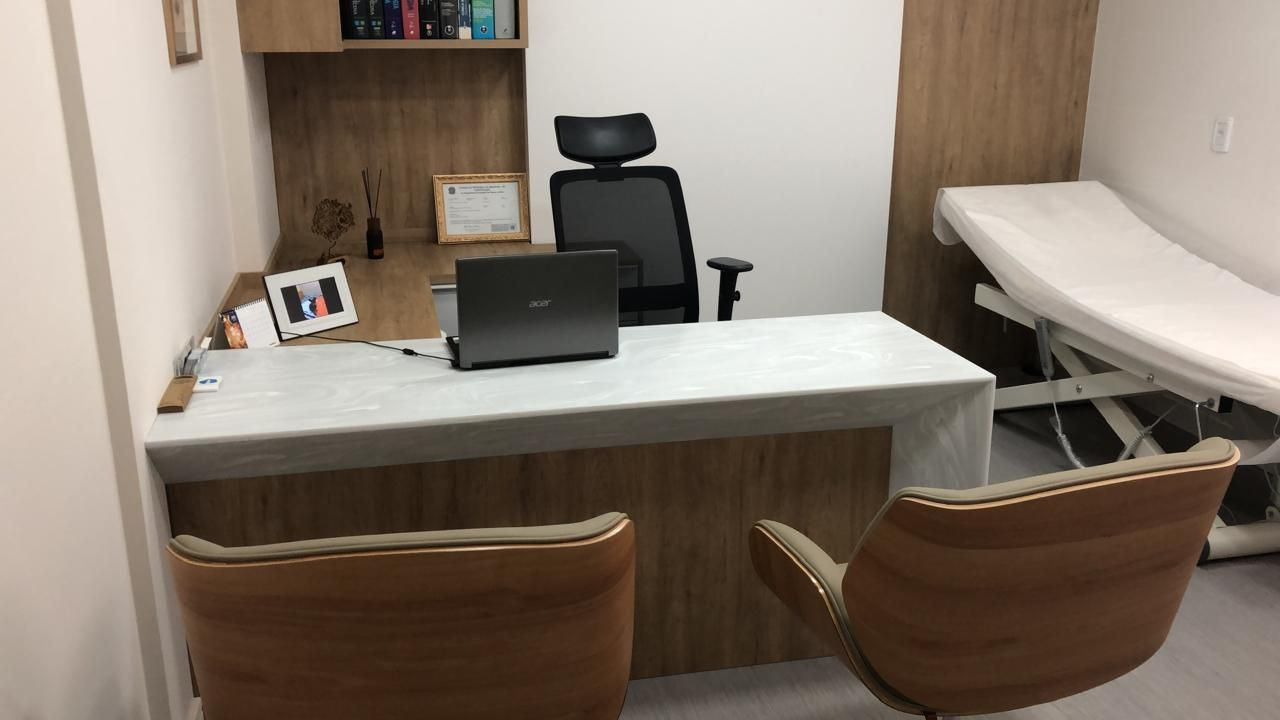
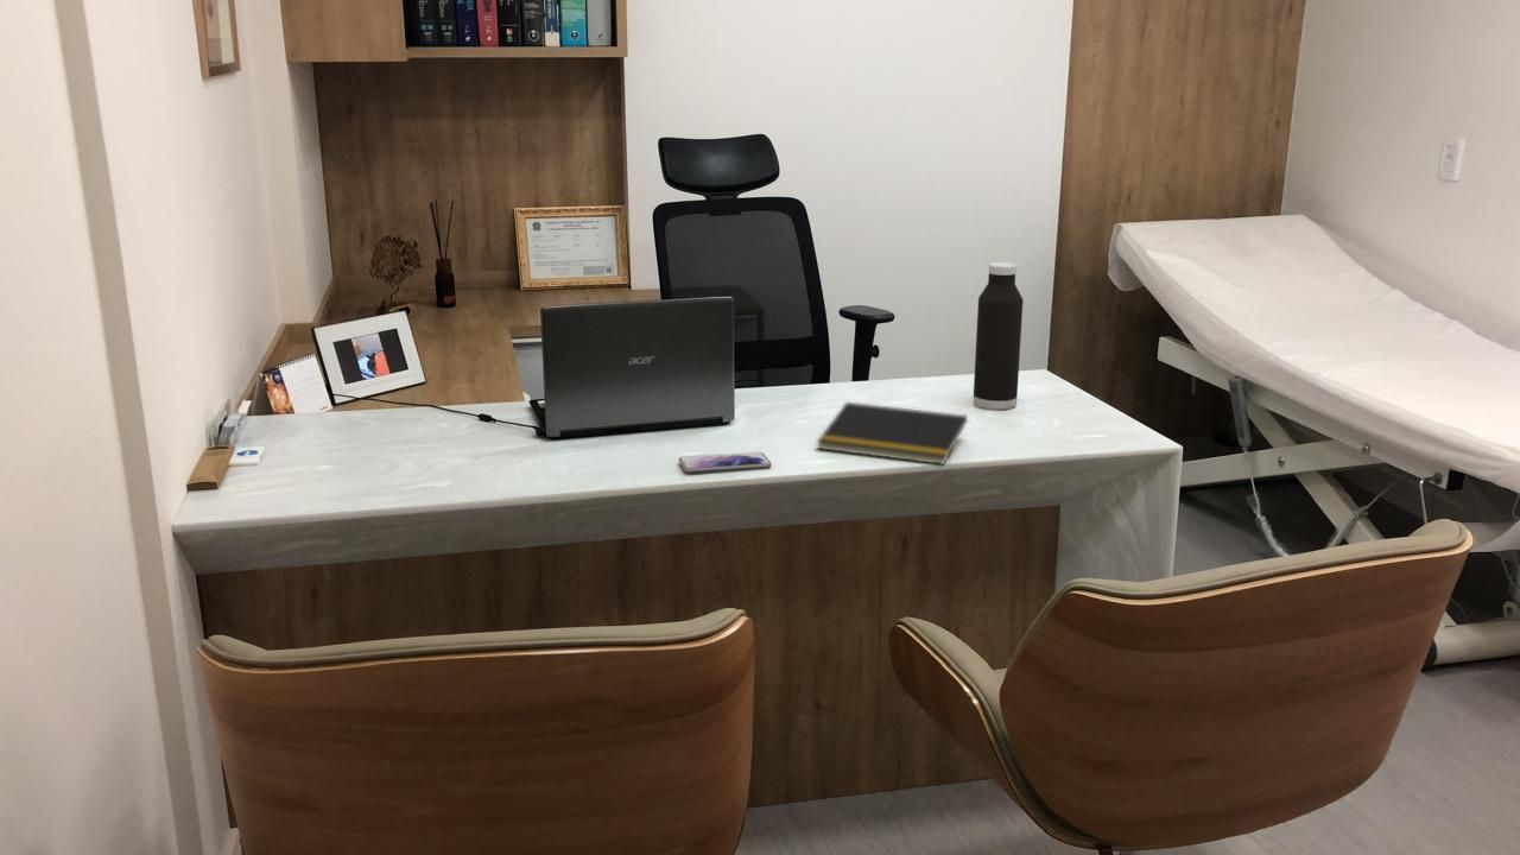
+ water bottle [973,261,1025,411]
+ smartphone [678,451,773,474]
+ notepad [816,401,969,466]
